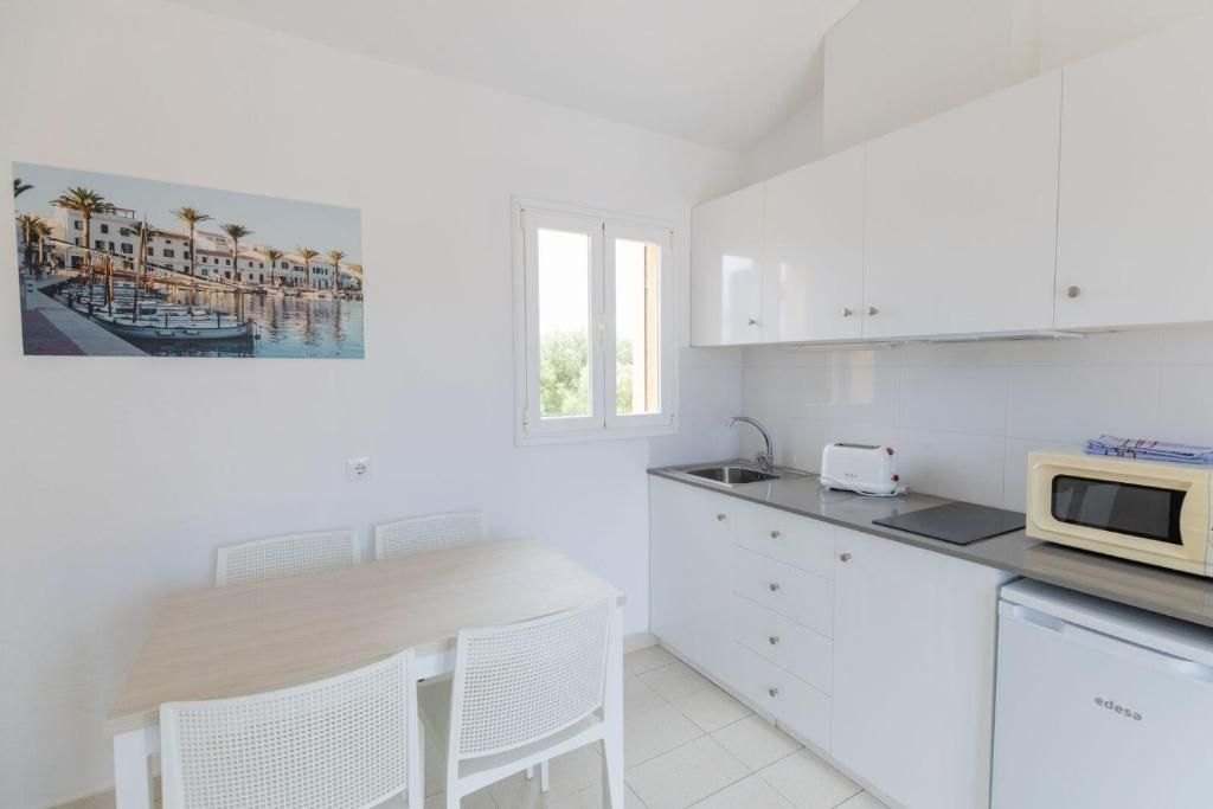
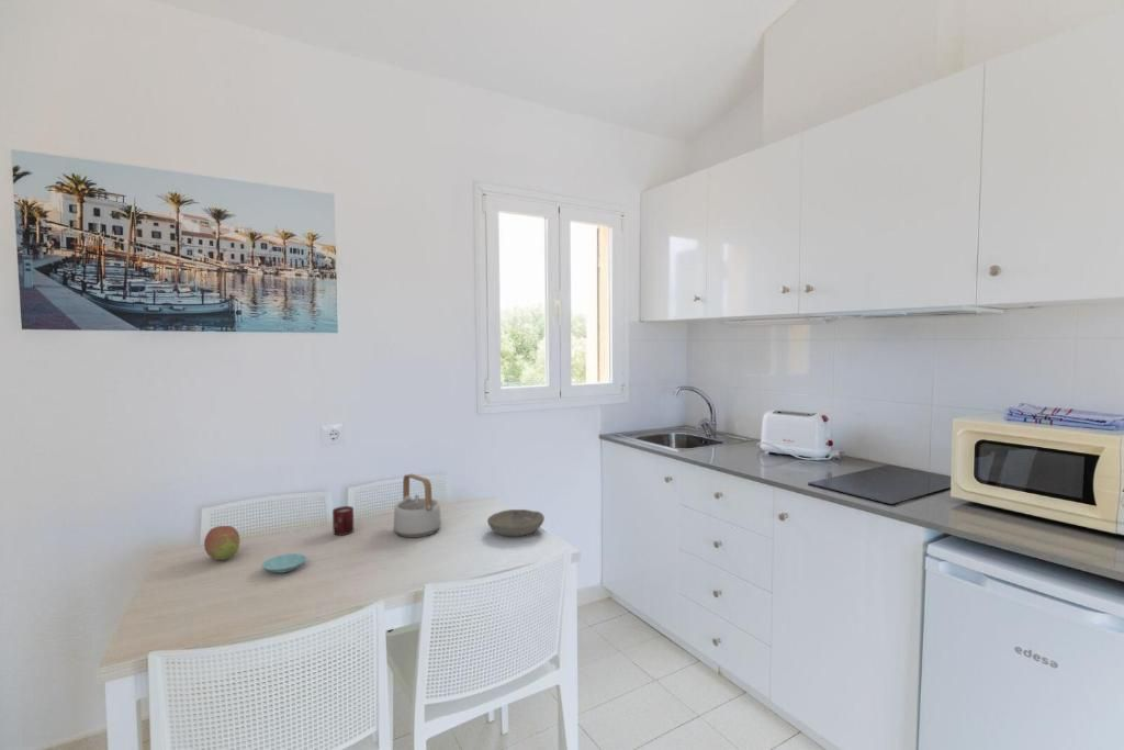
+ bowl [486,508,546,537]
+ teapot [393,473,442,539]
+ fruit [203,525,241,561]
+ cup [331,505,355,536]
+ saucer [260,552,307,574]
